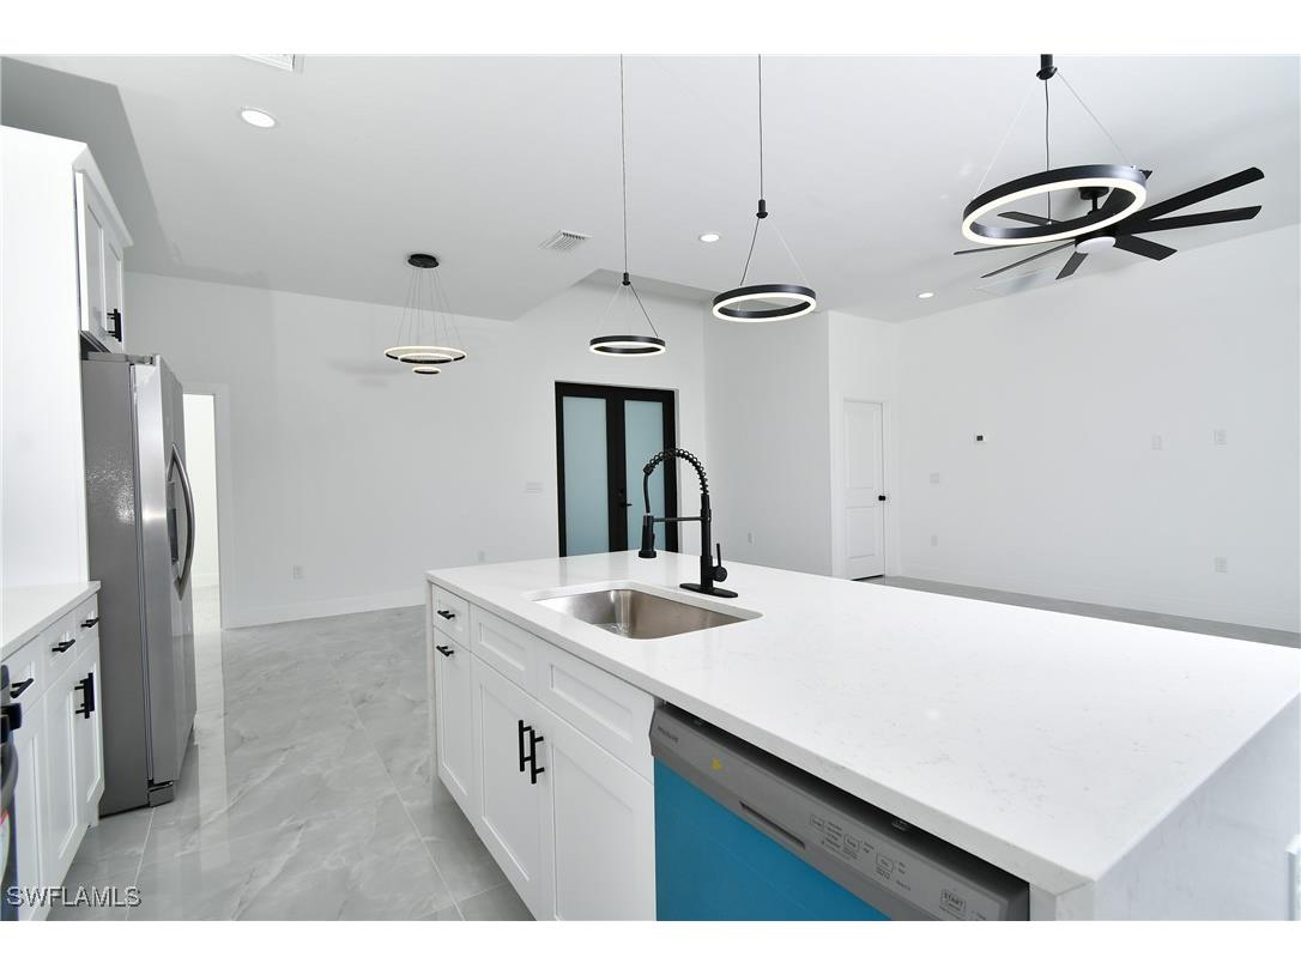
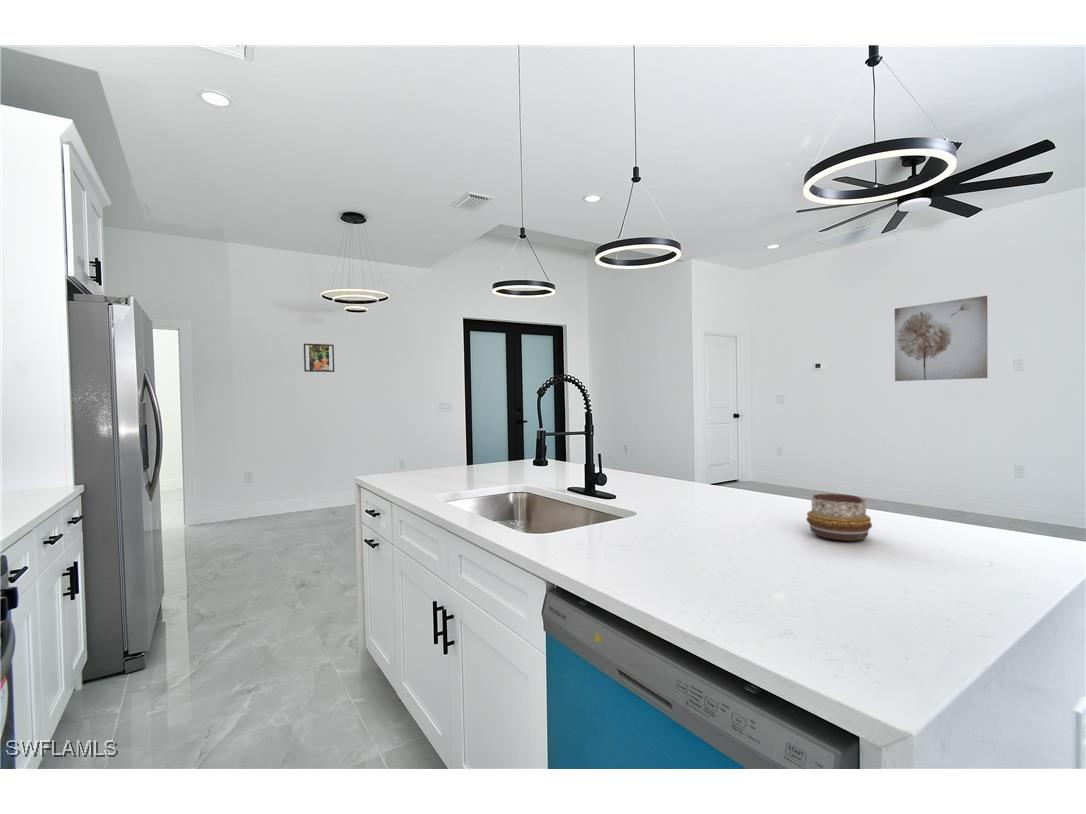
+ decorative bowl [806,493,873,542]
+ wall art [894,295,988,382]
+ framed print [303,343,335,373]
